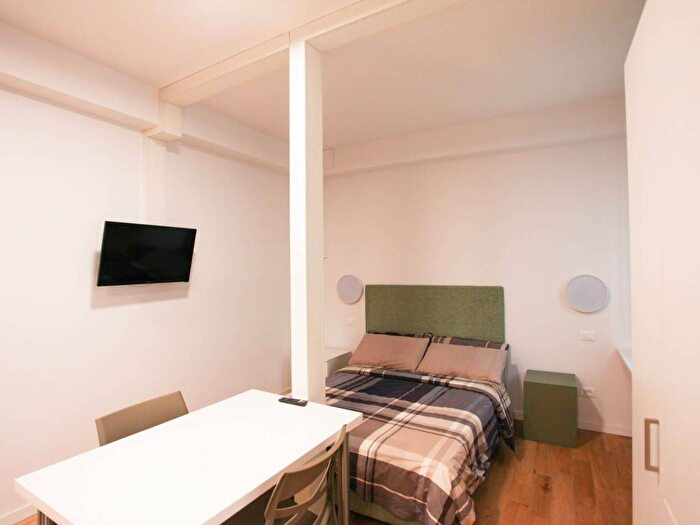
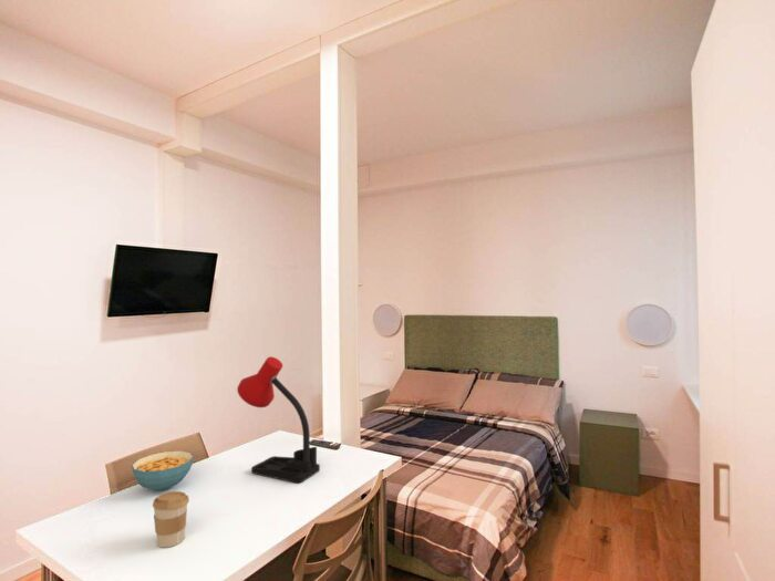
+ coffee cup [152,490,190,548]
+ cereal bowl [131,450,195,492]
+ desk lamp [236,355,321,484]
